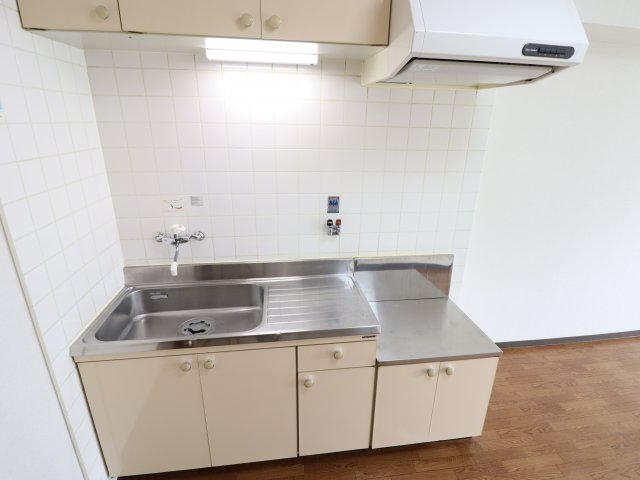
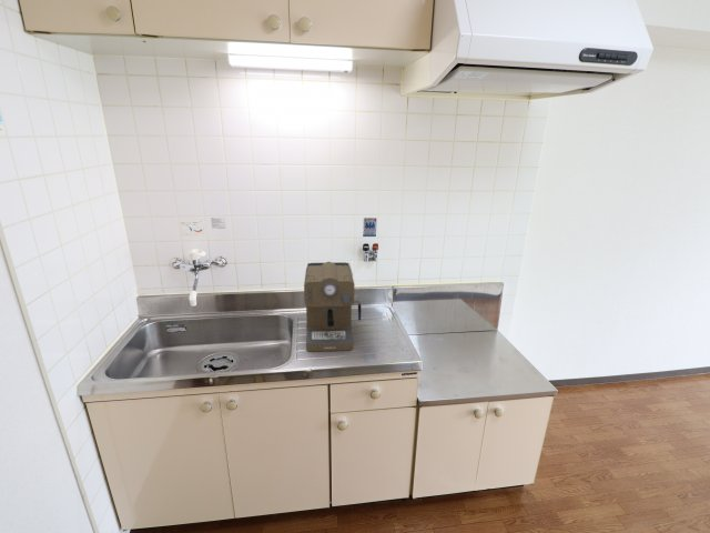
+ coffee maker [303,261,362,353]
